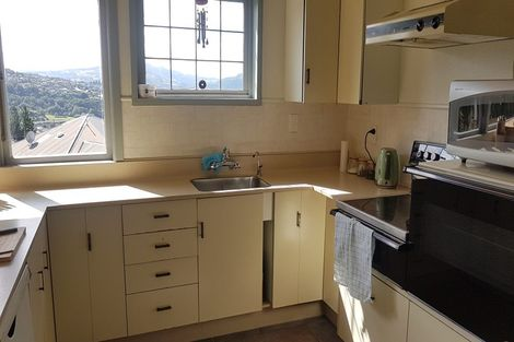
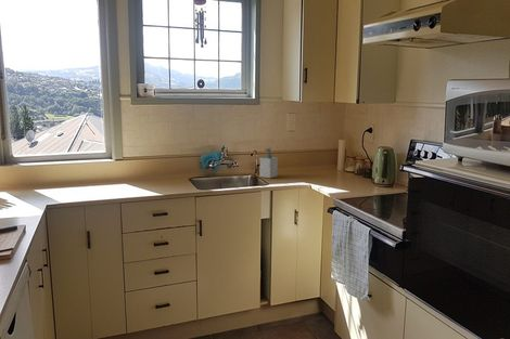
+ soap bottle [258,147,279,179]
